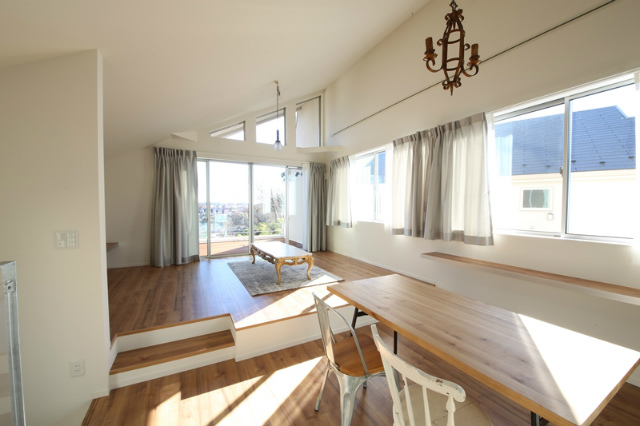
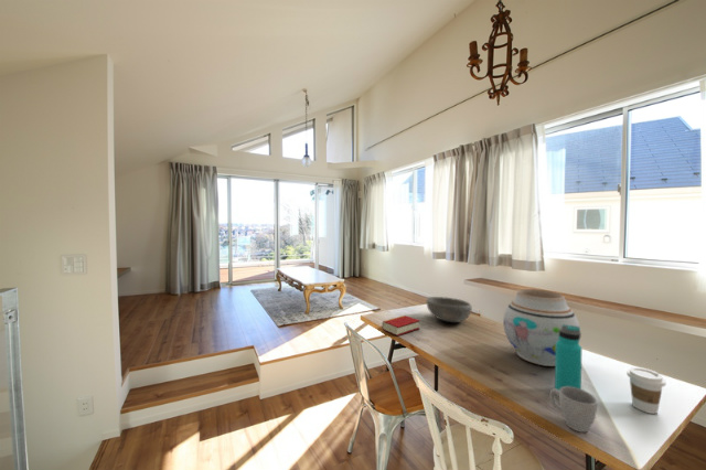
+ water bottle [554,324,584,391]
+ bowl [426,296,473,323]
+ vase [502,288,581,367]
+ book [382,314,420,338]
+ mug [548,386,598,434]
+ coffee cup [625,366,667,415]
